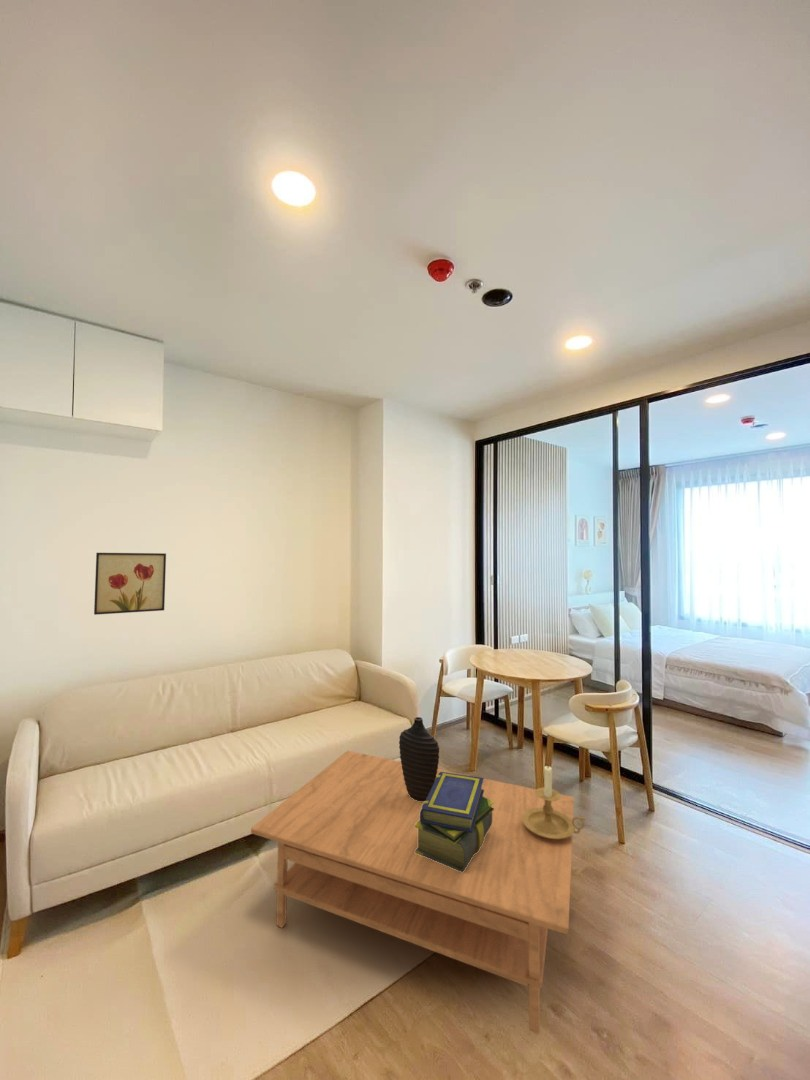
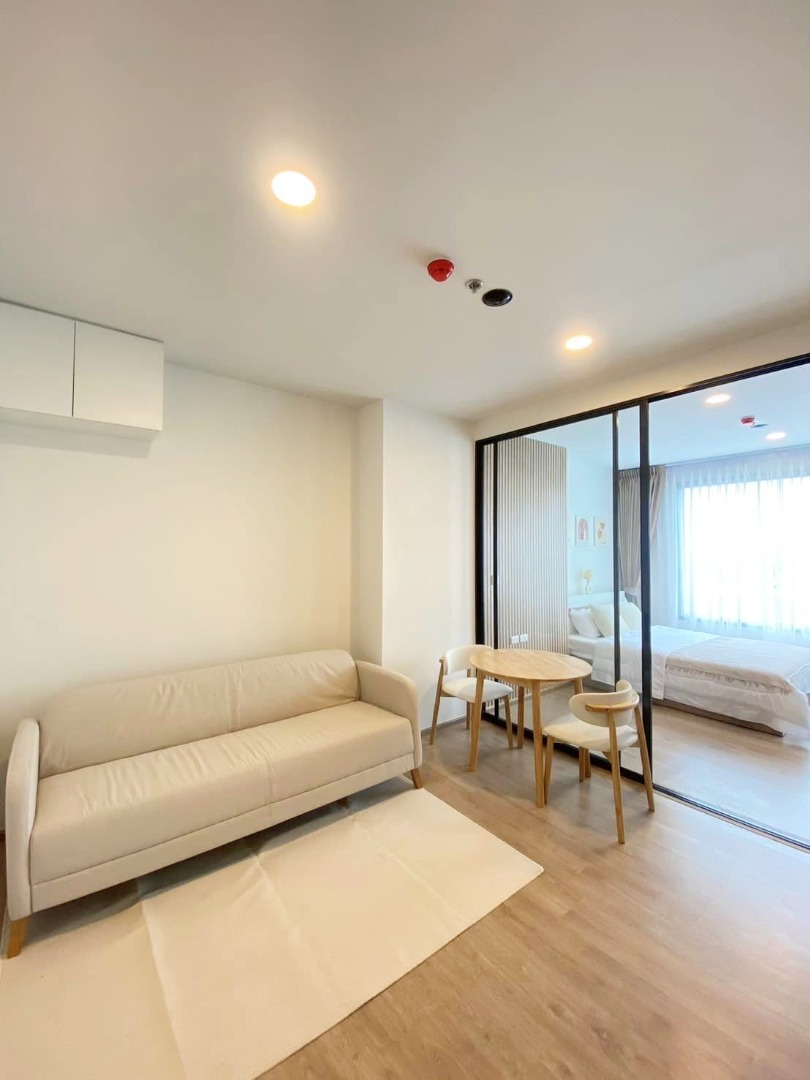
- stack of books [415,772,495,872]
- coffee table [250,750,575,1035]
- decorative vase [398,716,440,801]
- wall art [93,552,167,616]
- candle holder [522,764,586,839]
